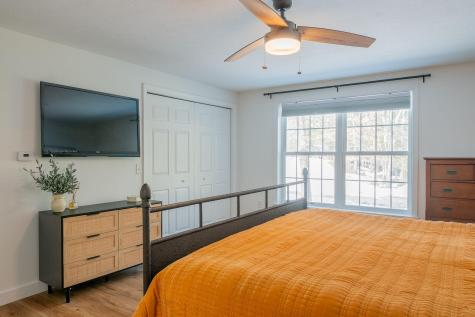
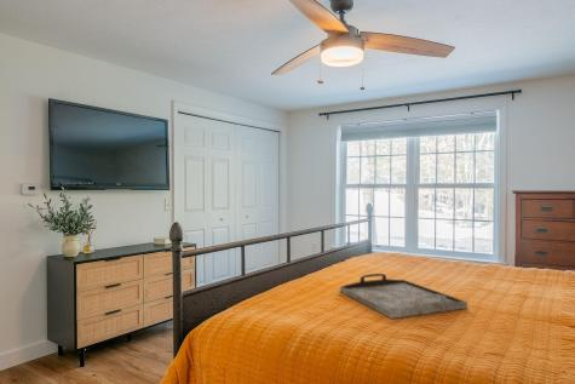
+ serving tray [339,273,468,320]
